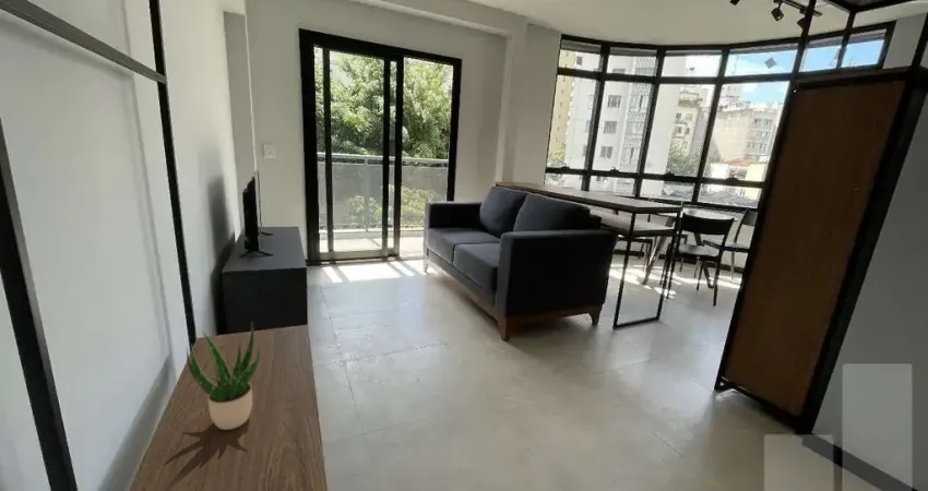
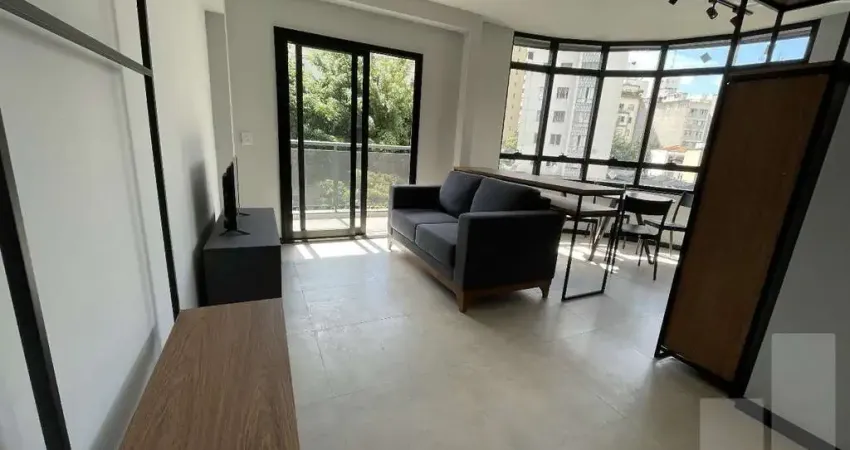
- potted plant [186,322,264,431]
